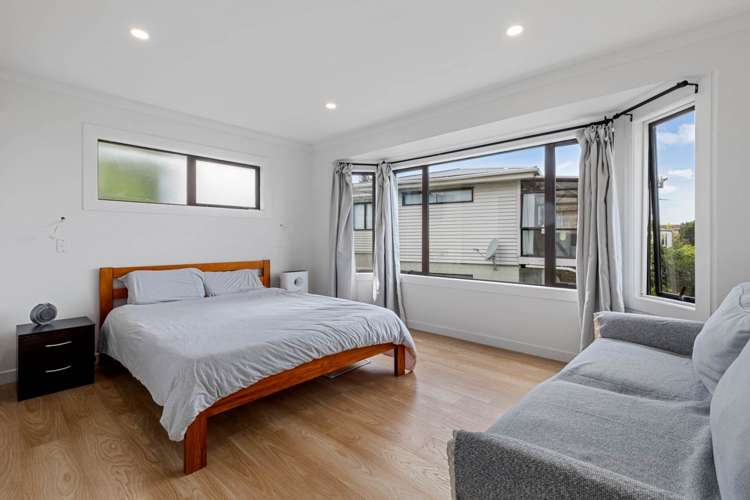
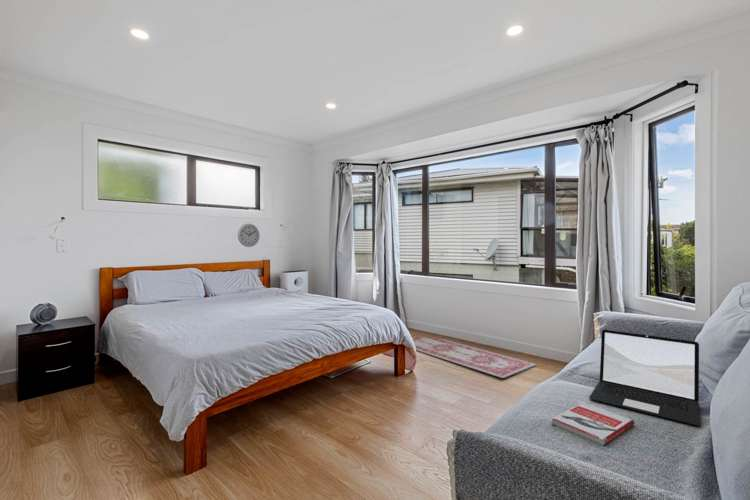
+ wall clock [237,223,261,248]
+ rug [411,336,537,379]
+ laptop [588,329,701,427]
+ book [550,402,635,446]
